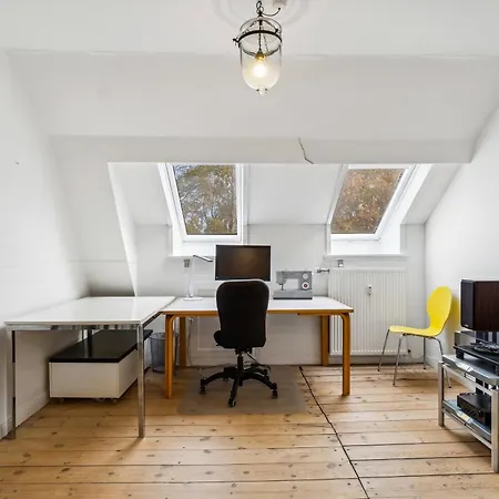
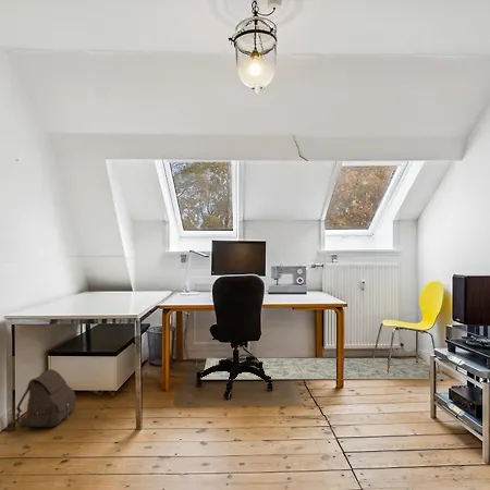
+ rug [200,357,452,381]
+ satchel [15,368,77,428]
